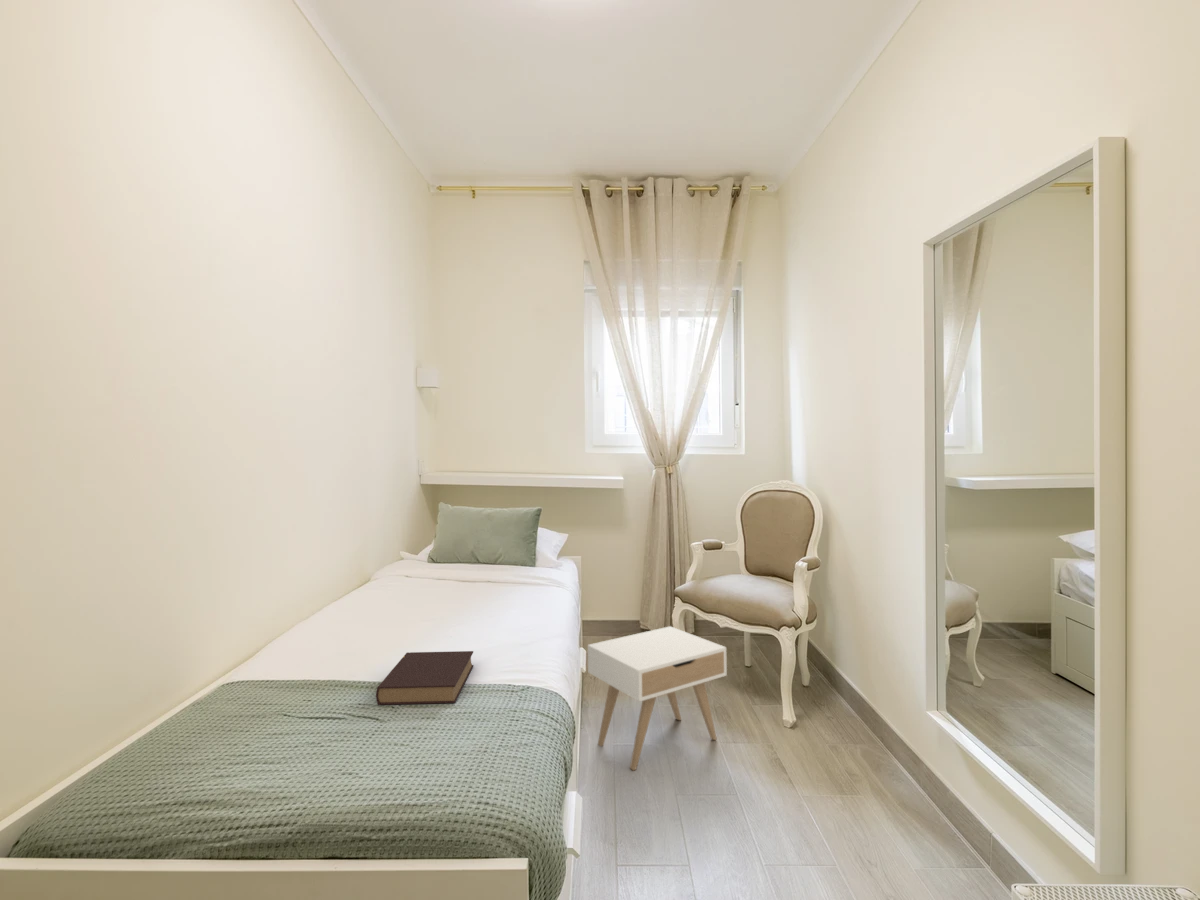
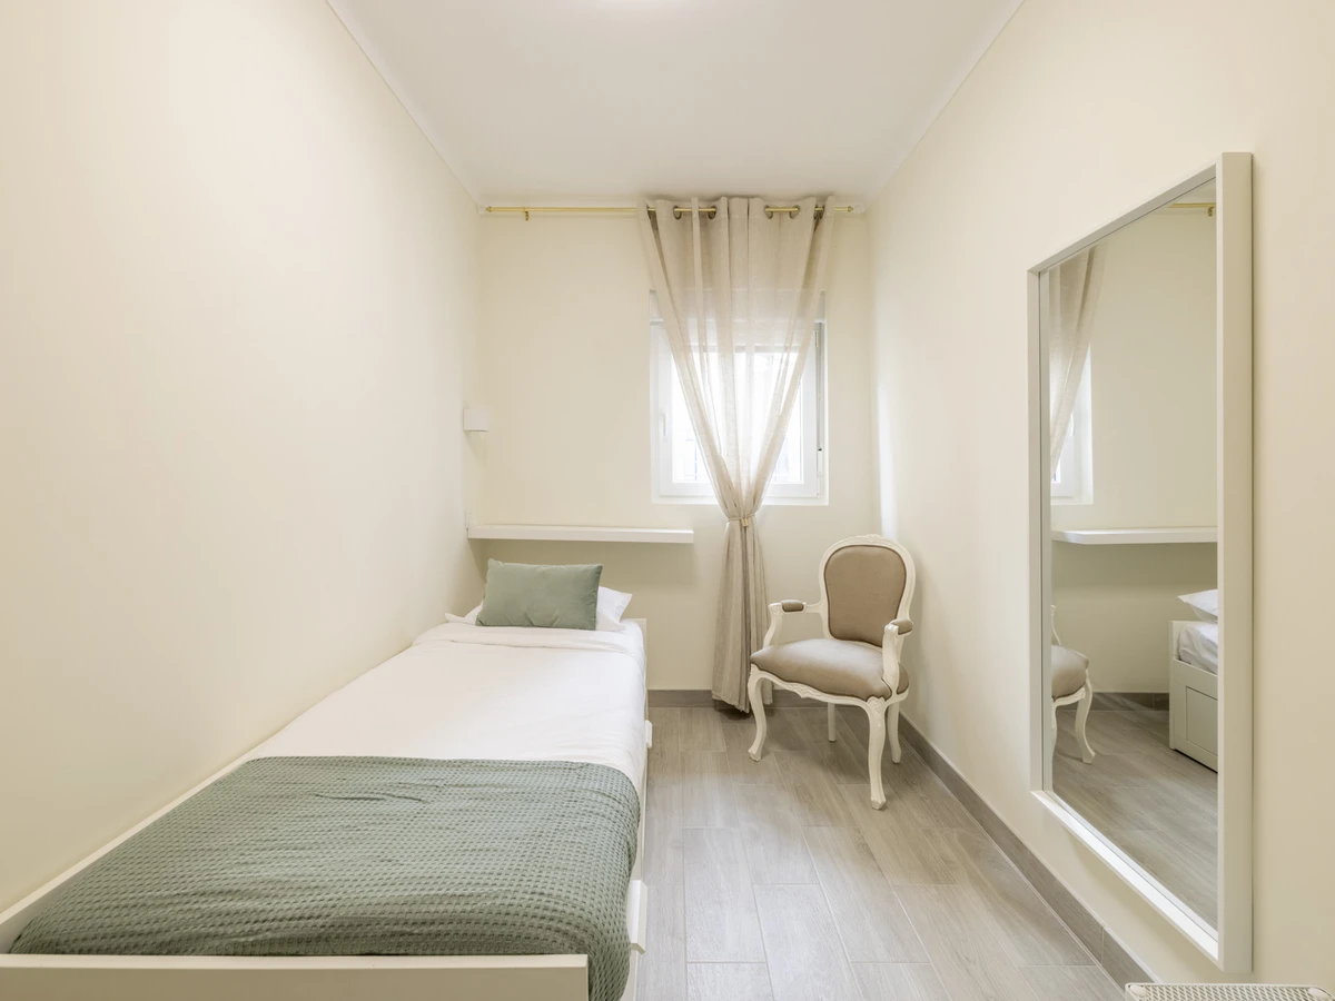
- book [375,650,475,706]
- nightstand [587,625,728,772]
